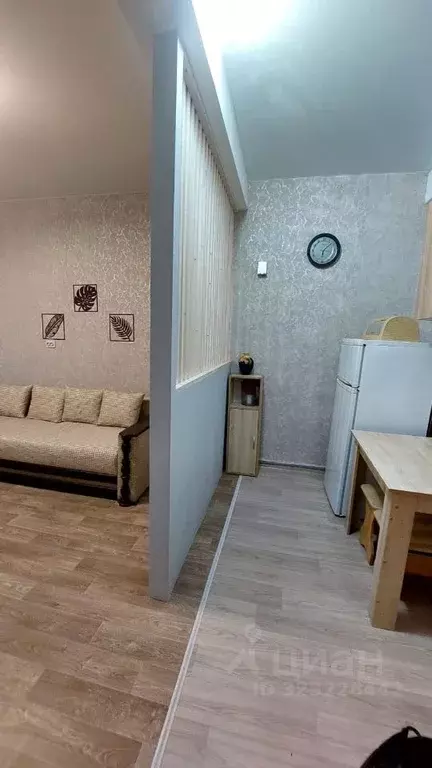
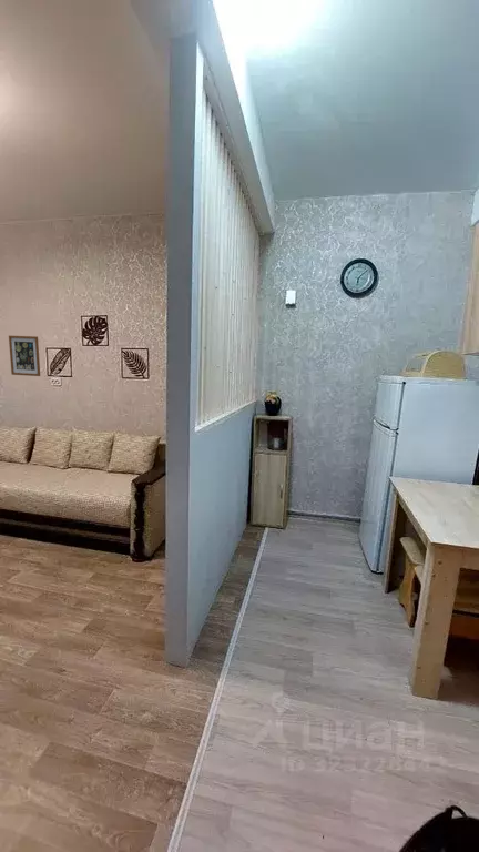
+ wall art [8,334,41,377]
